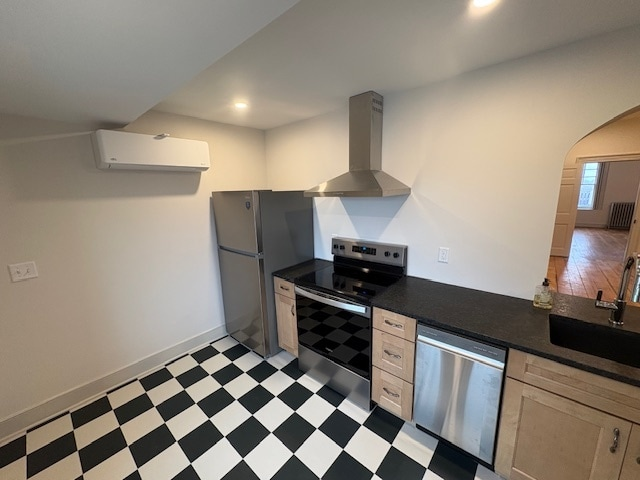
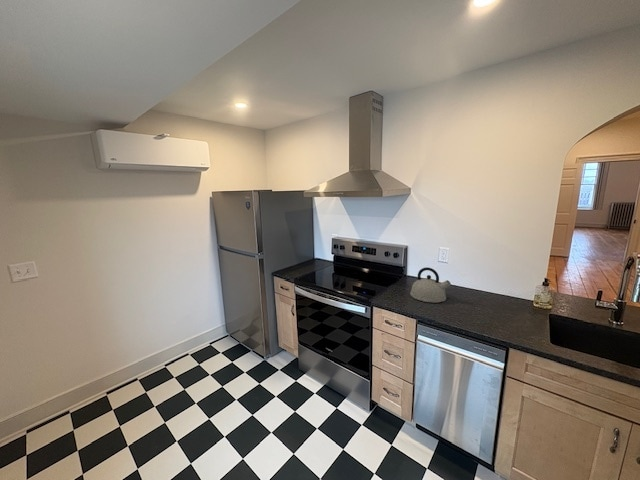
+ kettle [409,267,452,304]
